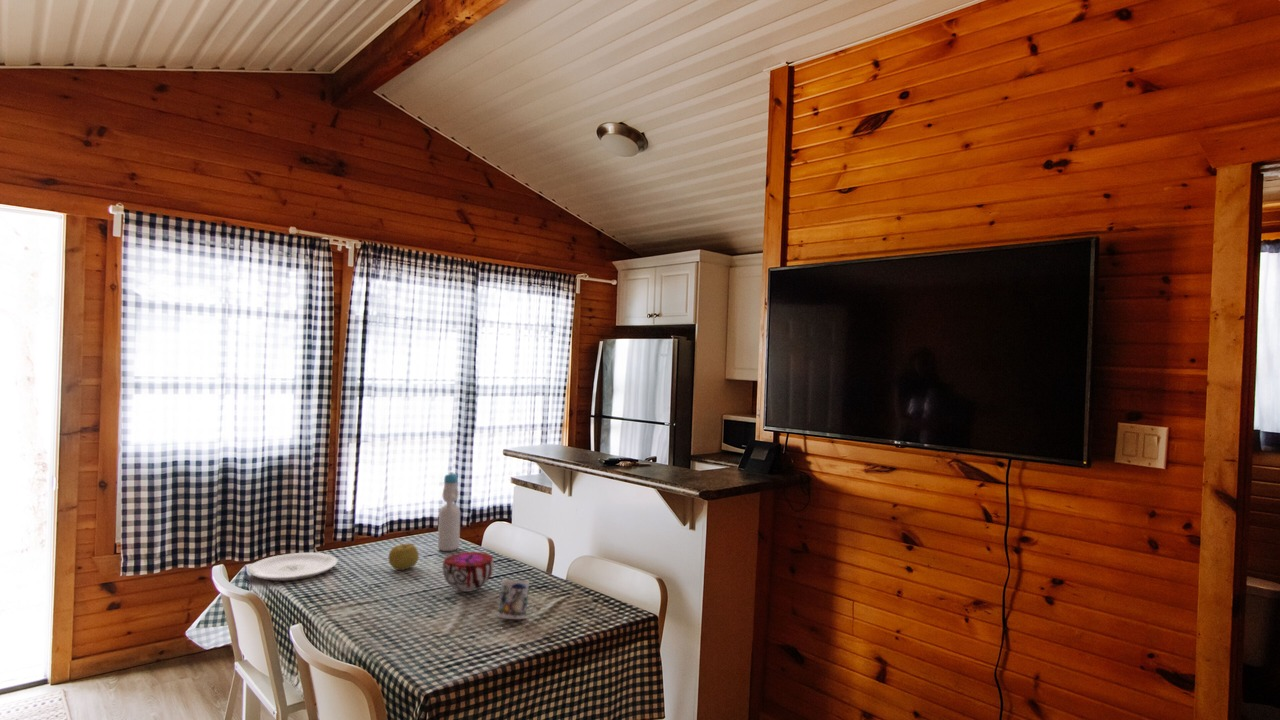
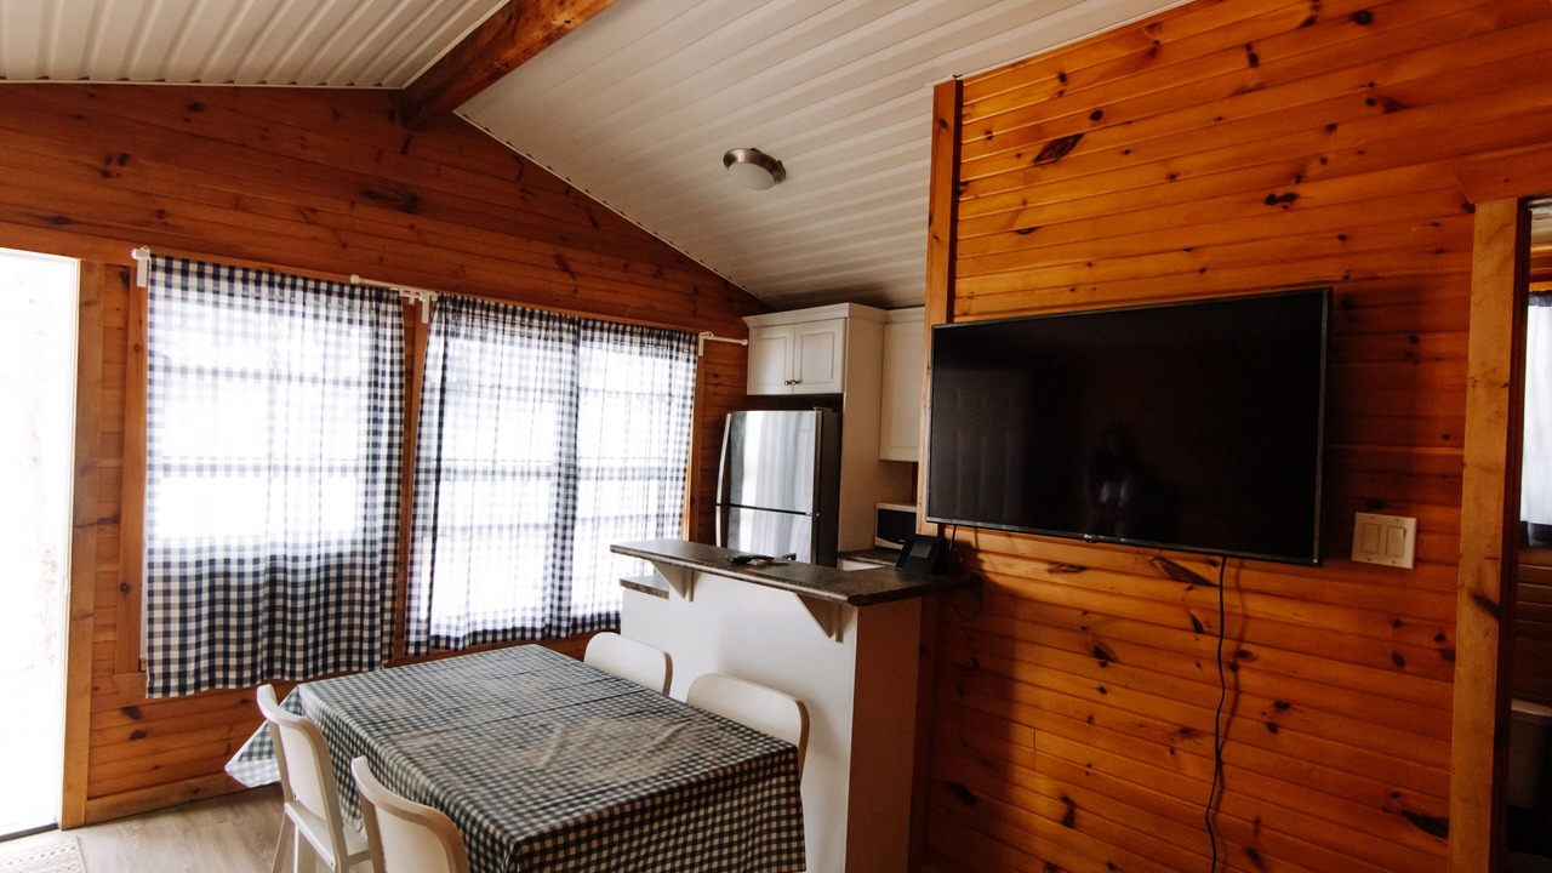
- mug [496,578,531,620]
- plate [246,552,338,582]
- fruit [388,543,420,571]
- bottle [437,471,461,552]
- decorative bowl [442,551,495,593]
